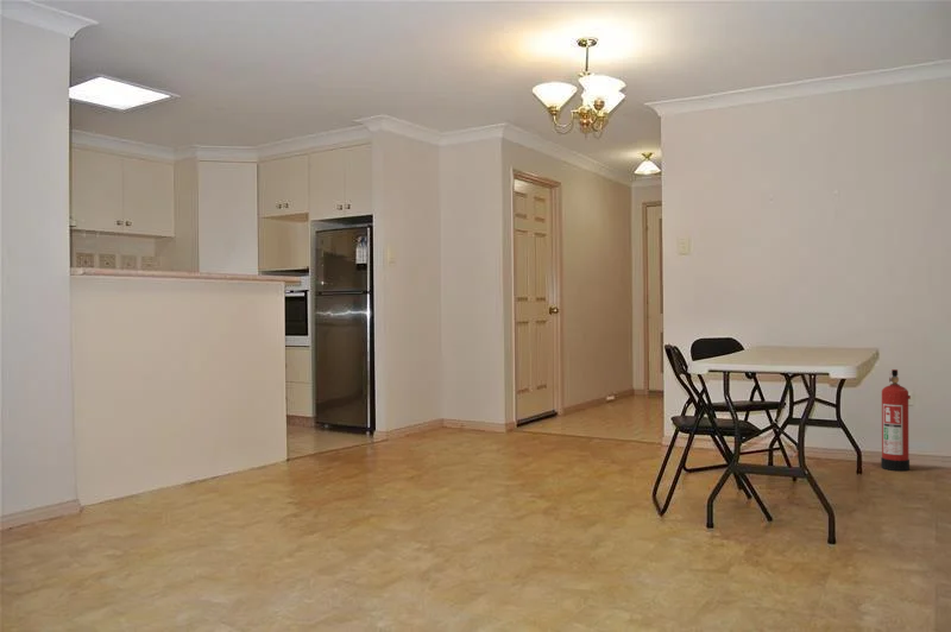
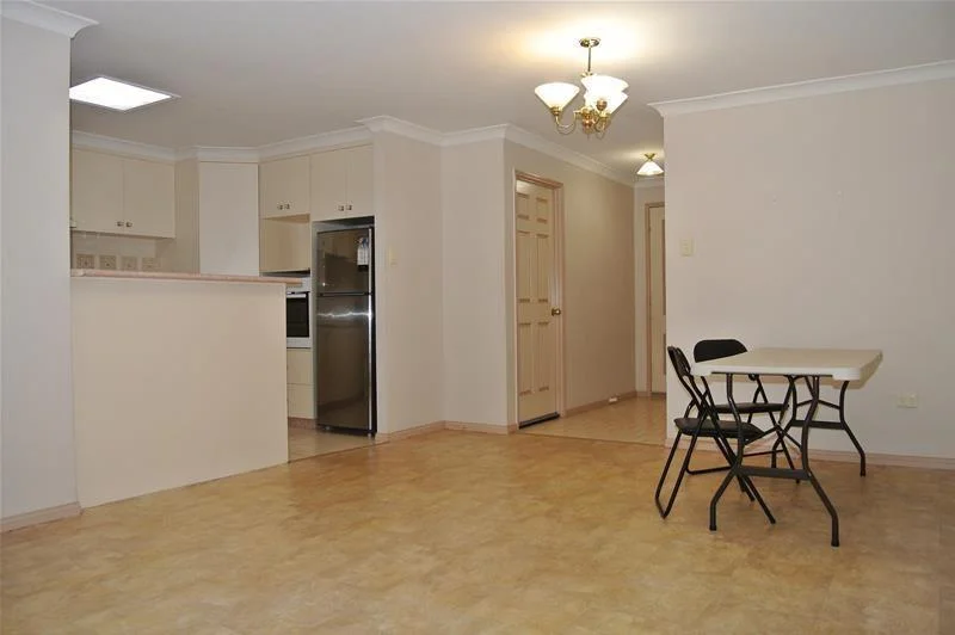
- fire extinguisher [880,368,912,472]
